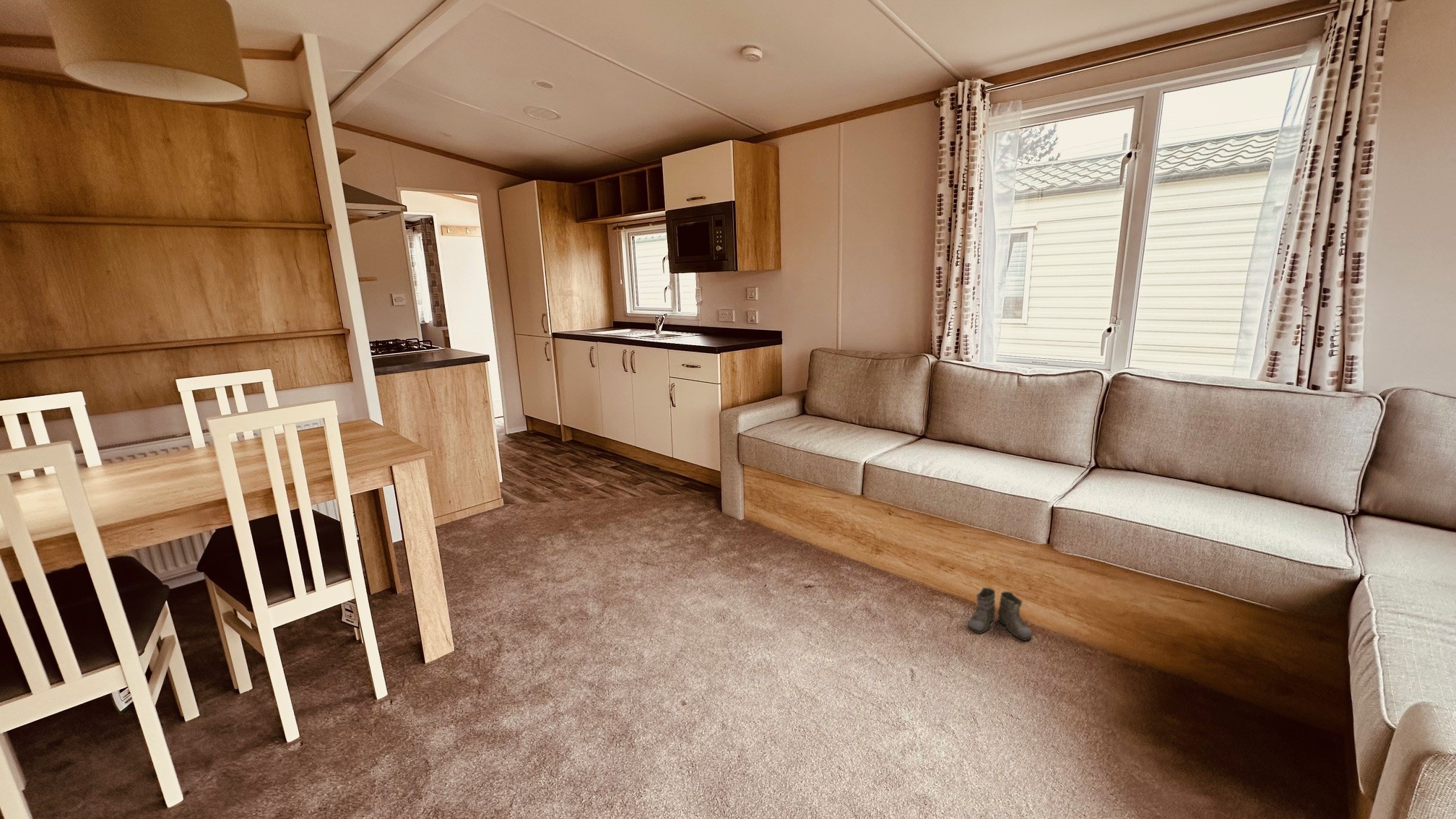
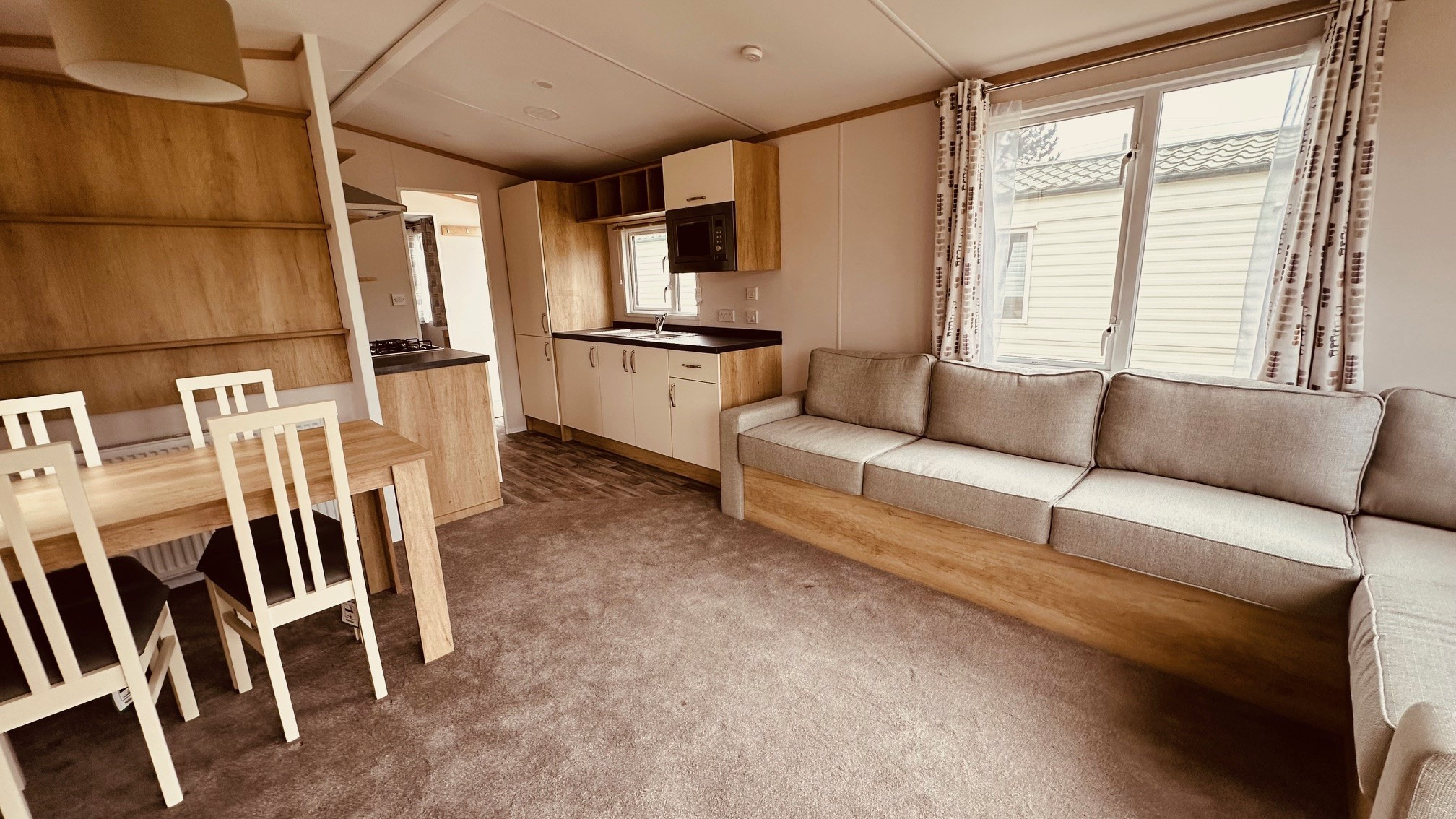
- boots [964,587,1033,641]
